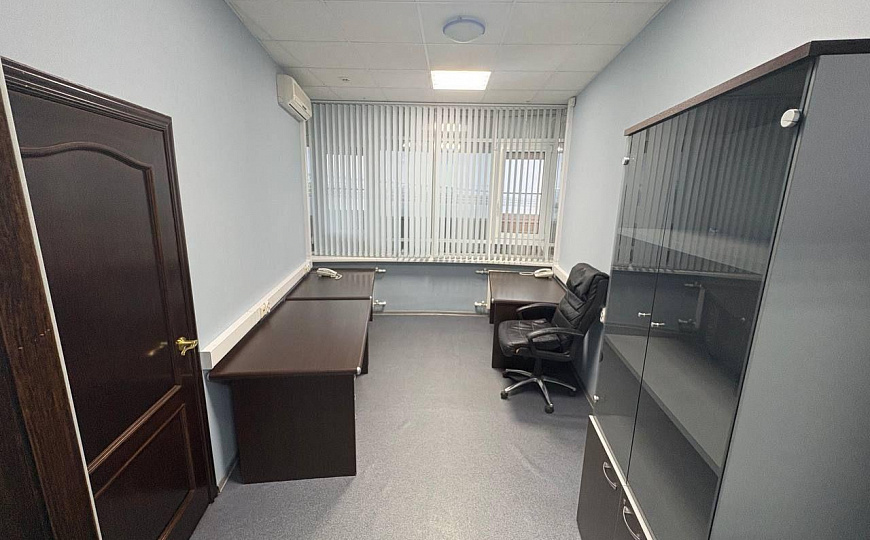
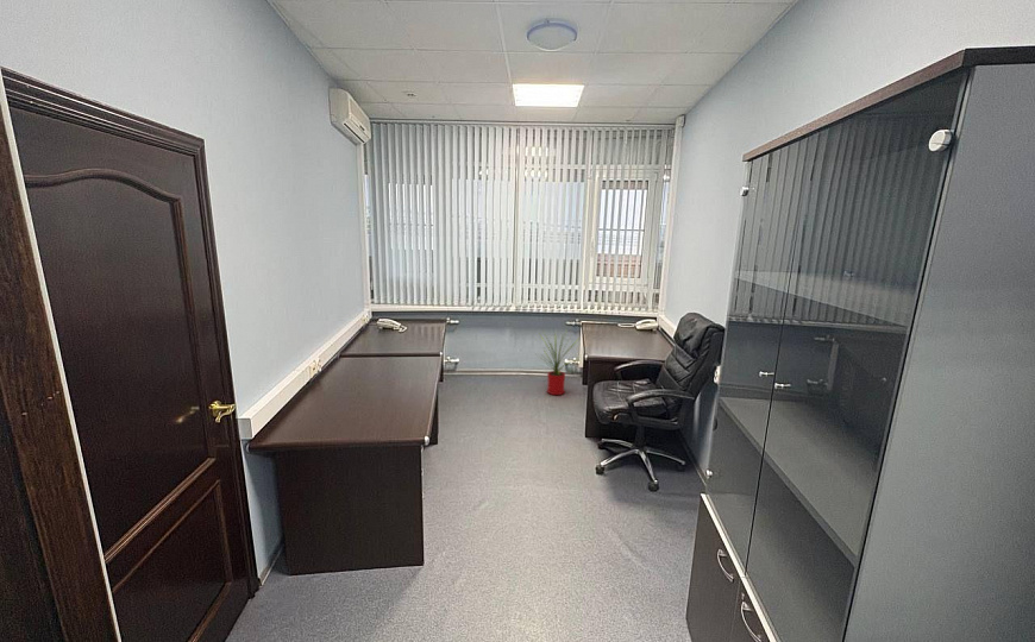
+ house plant [533,328,582,396]
